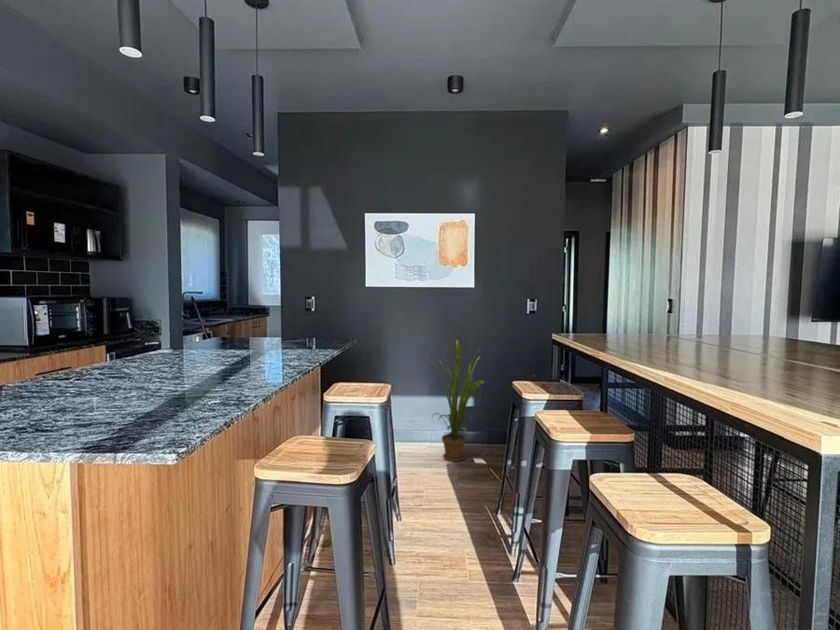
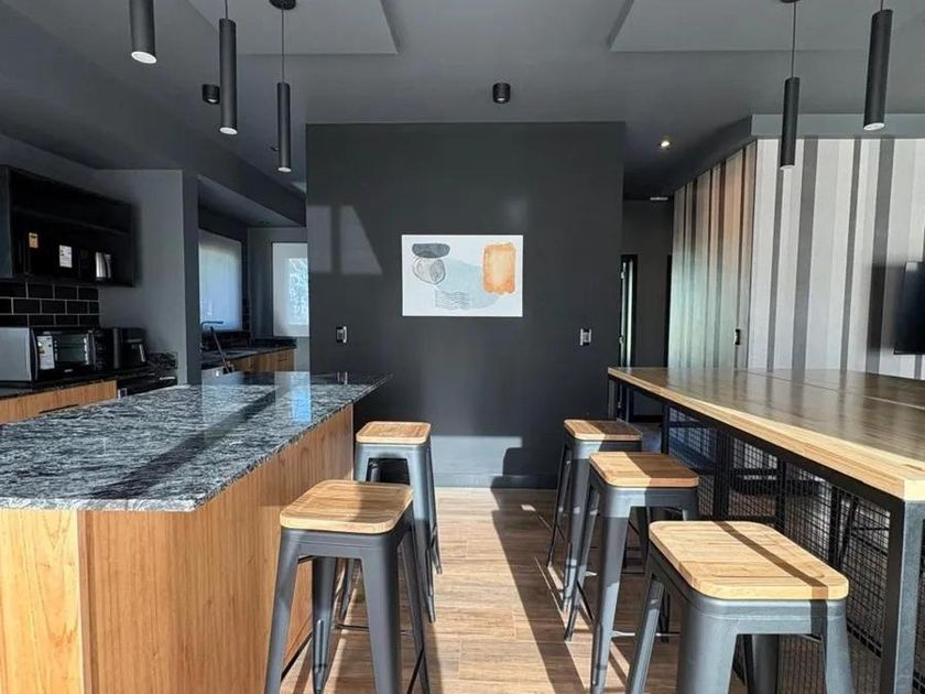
- house plant [423,338,486,463]
